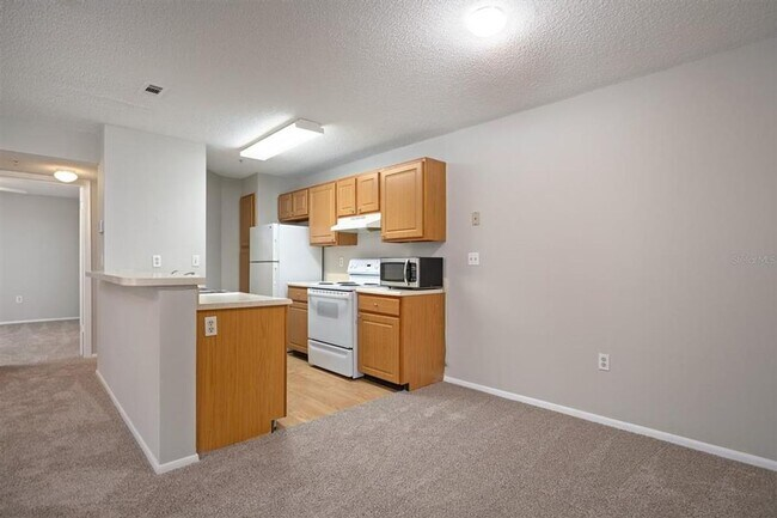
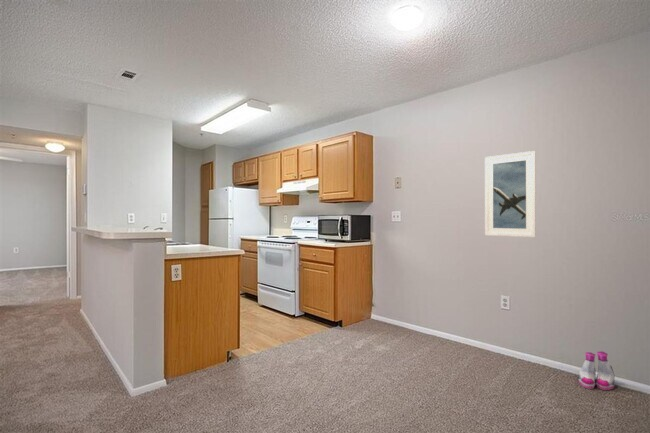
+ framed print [484,150,537,238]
+ boots [577,350,616,391]
